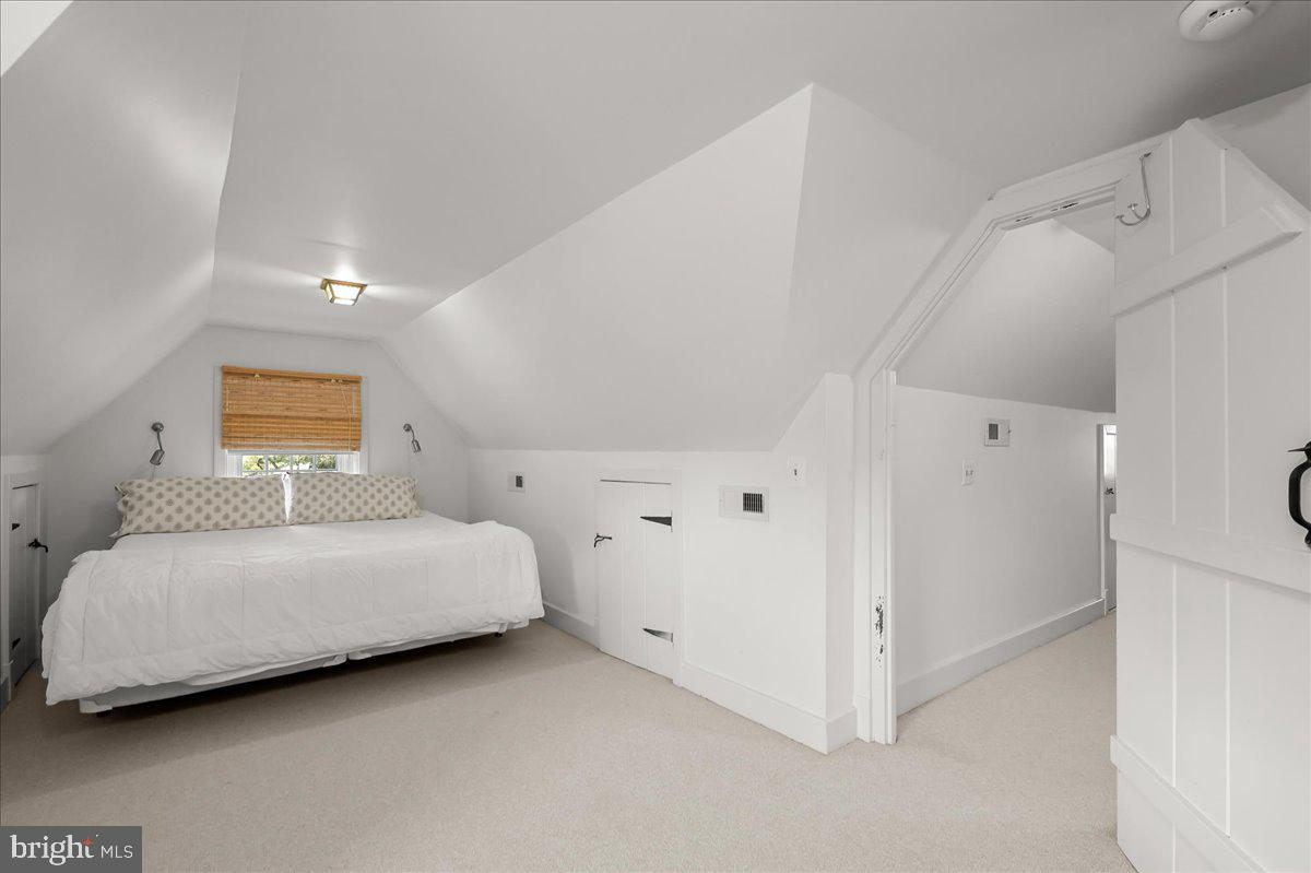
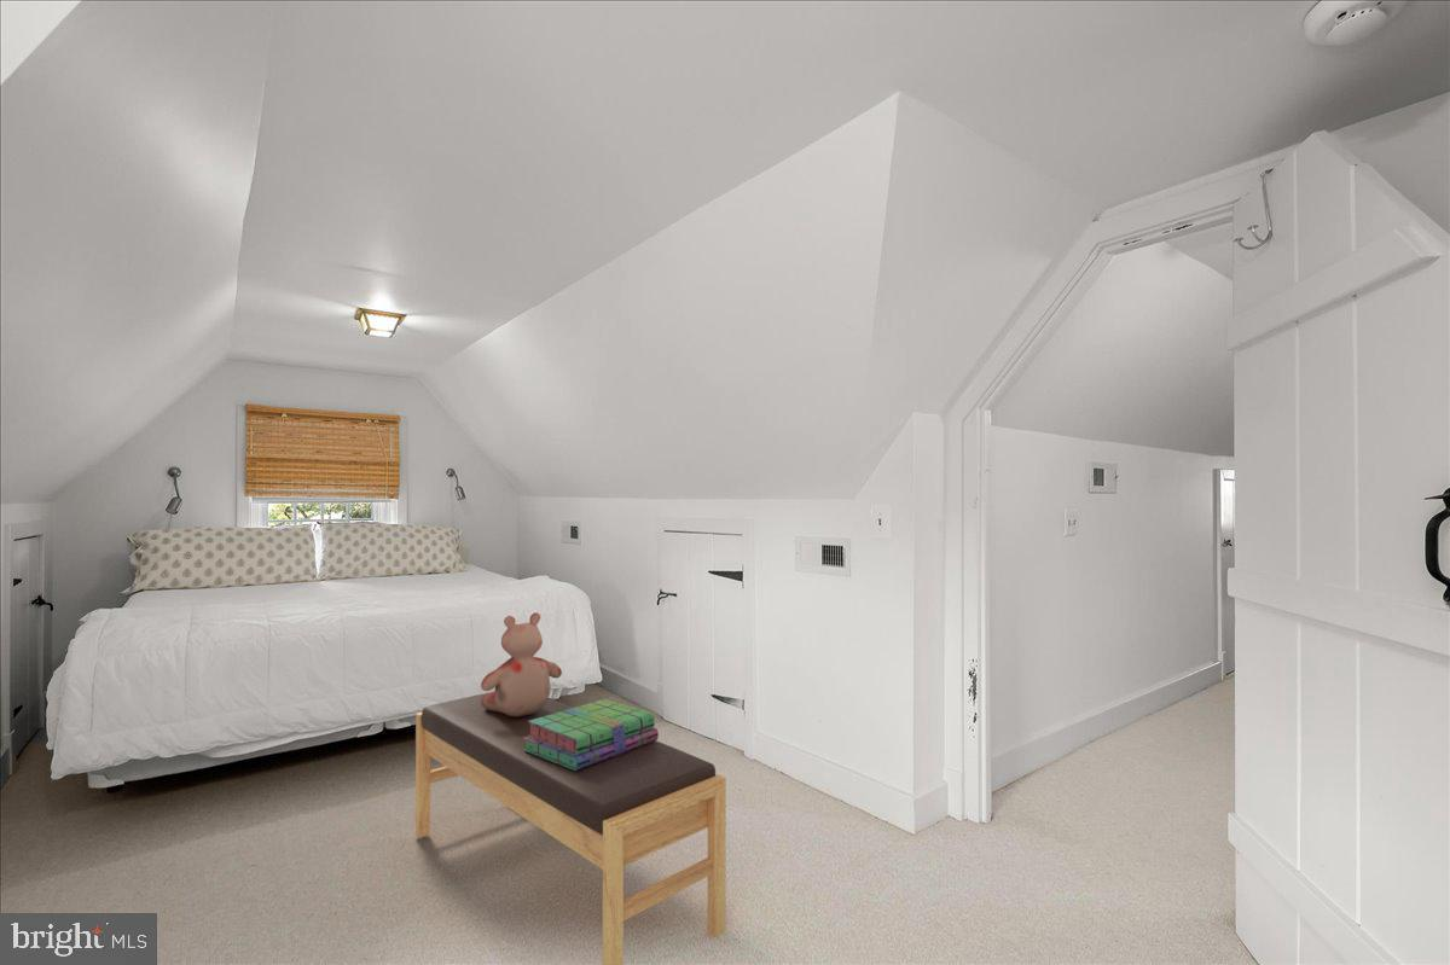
+ bench [414,691,727,965]
+ teddy bear [480,611,563,717]
+ stack of books [523,698,660,771]
